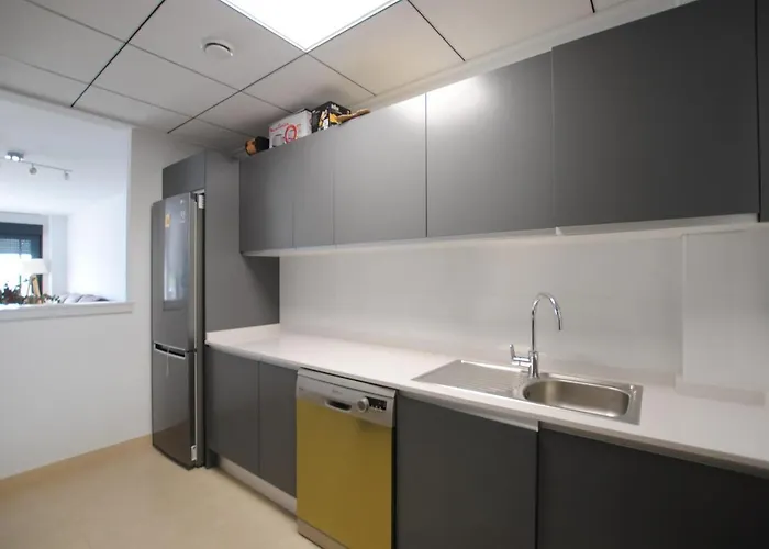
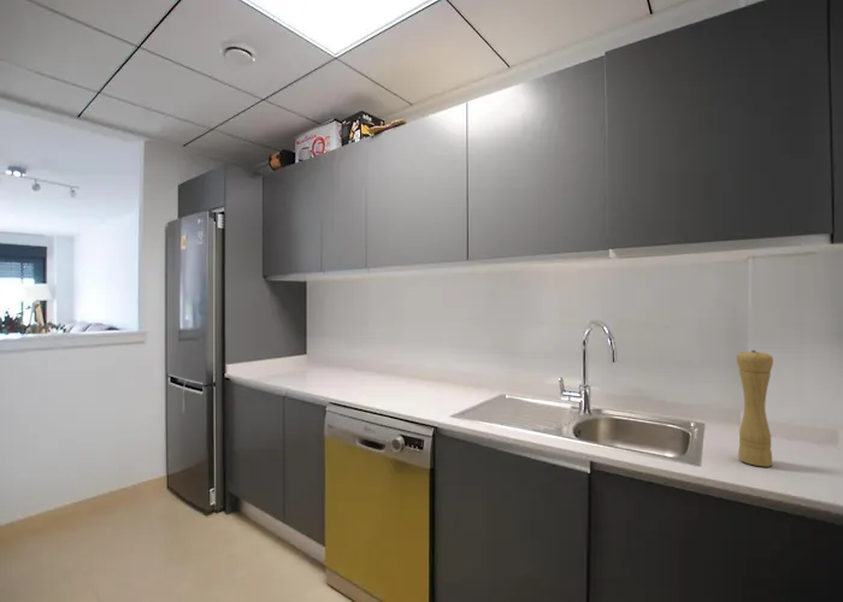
+ pepper mill [736,349,774,467]
